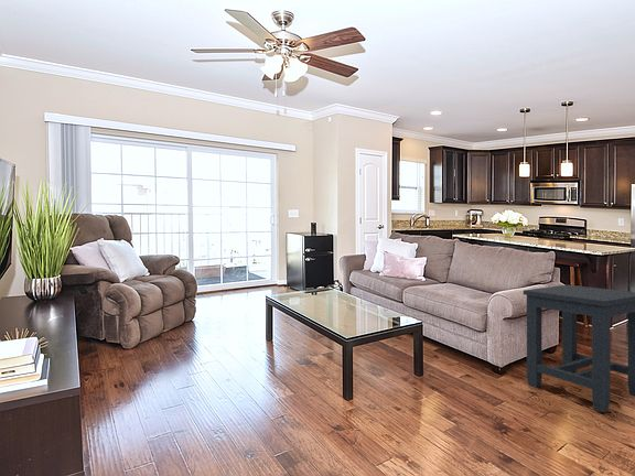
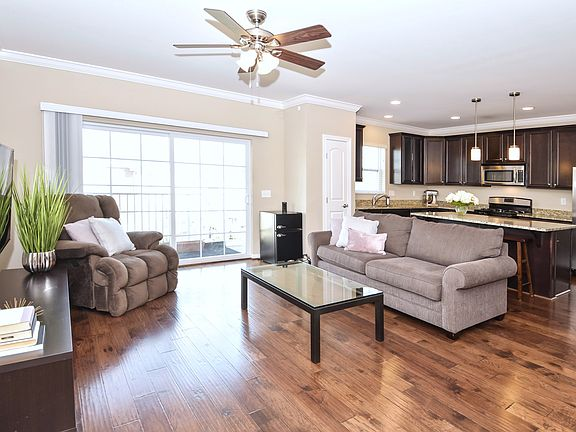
- side table [523,284,635,413]
